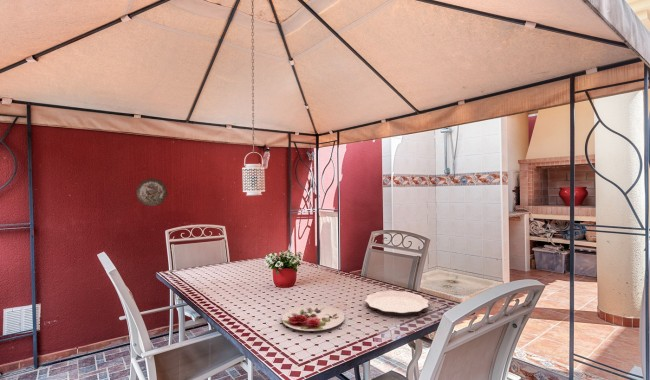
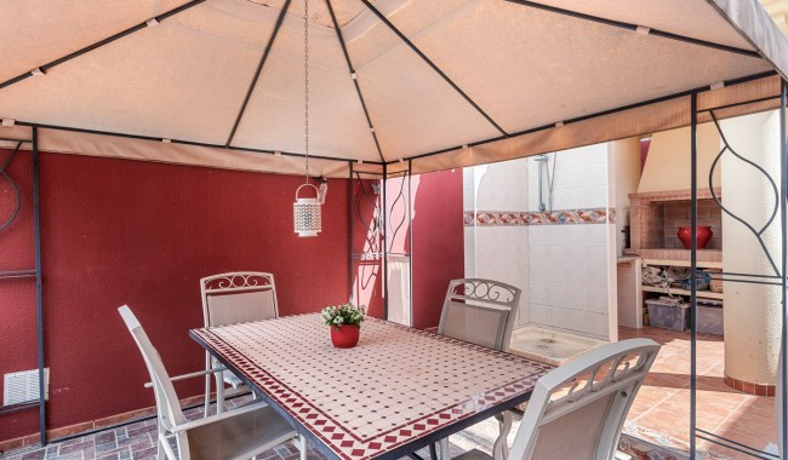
- plate [281,304,345,332]
- plate [364,290,430,316]
- decorative plate [135,178,168,207]
